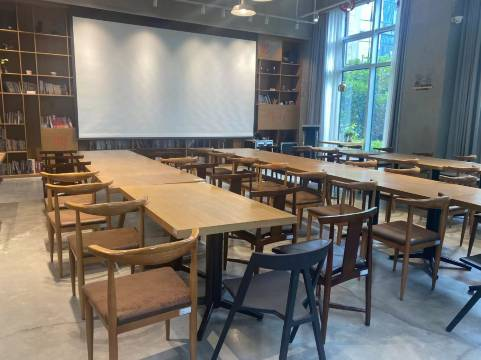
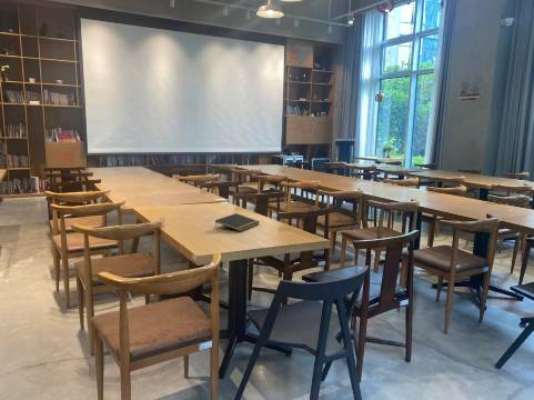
+ notepad [214,212,261,232]
